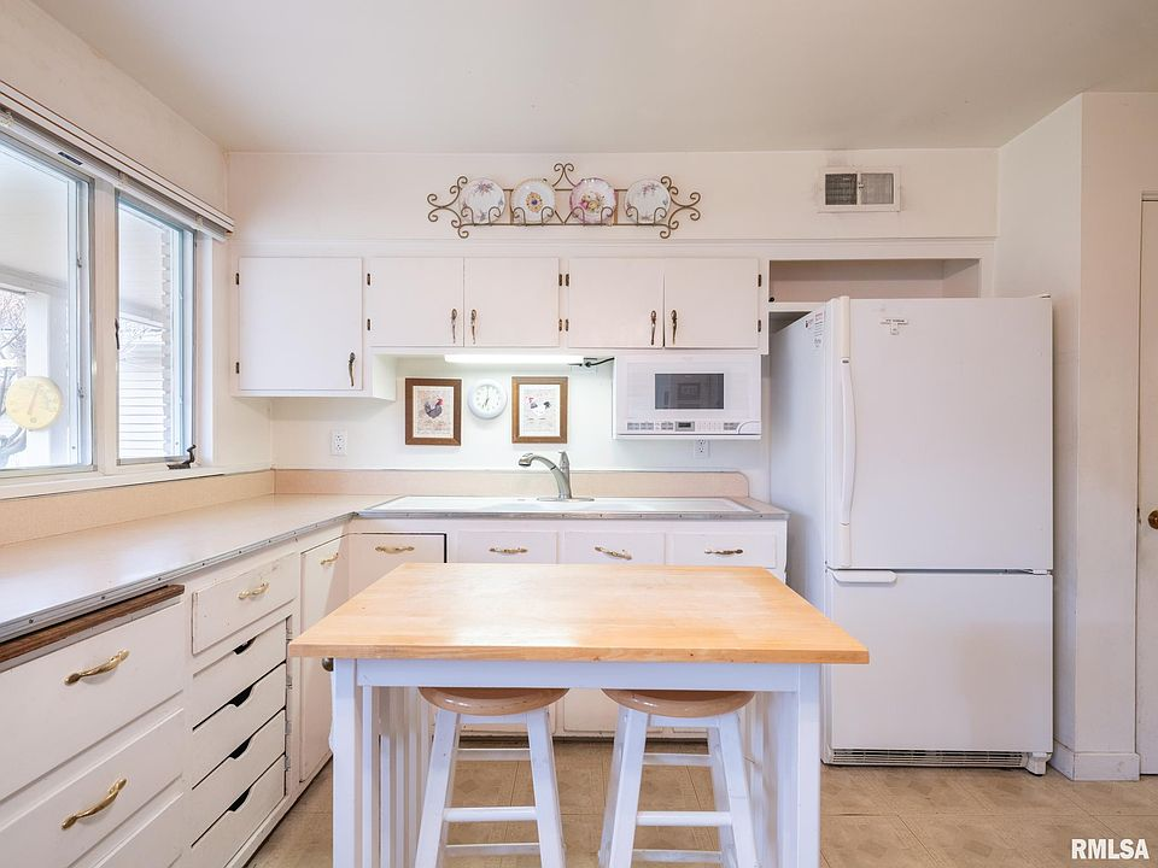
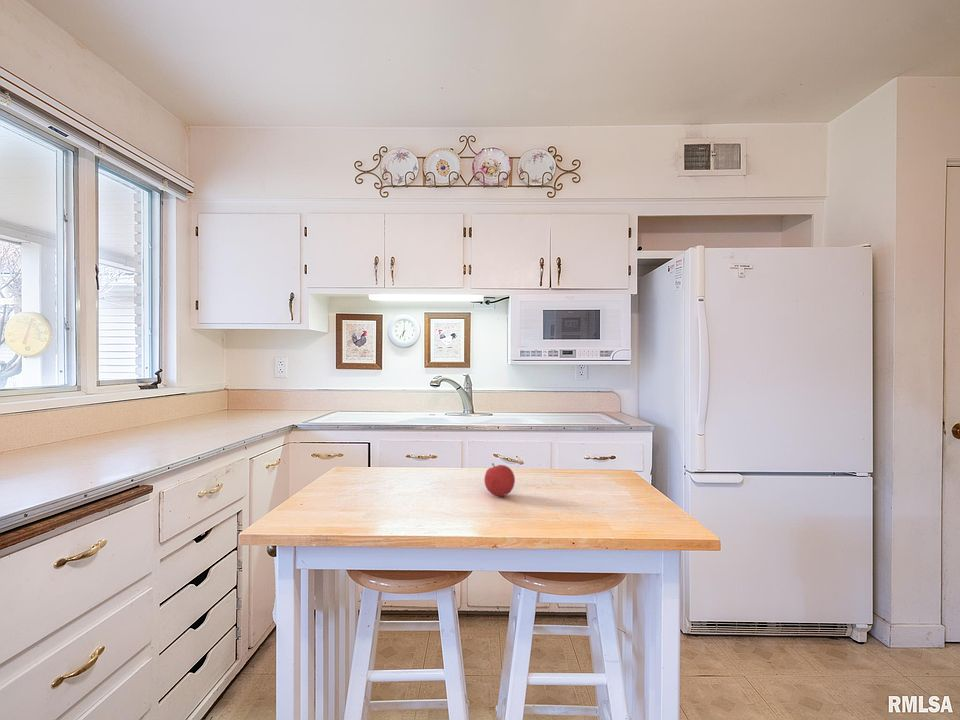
+ fruit [483,462,516,497]
